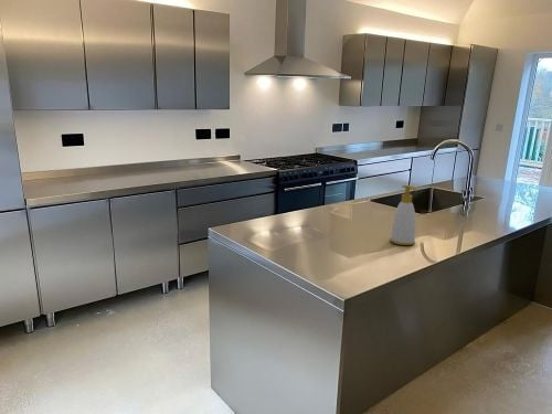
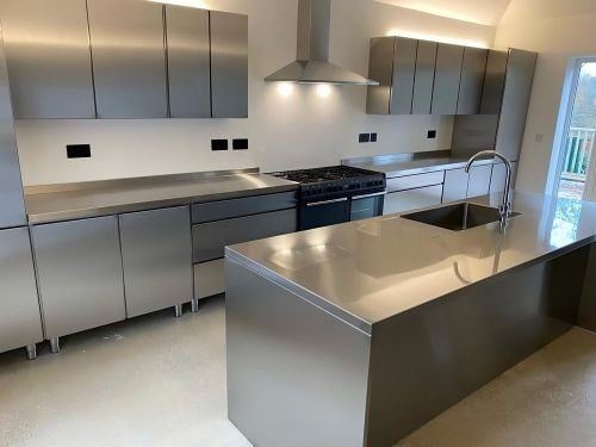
- soap bottle [389,184,418,246]
